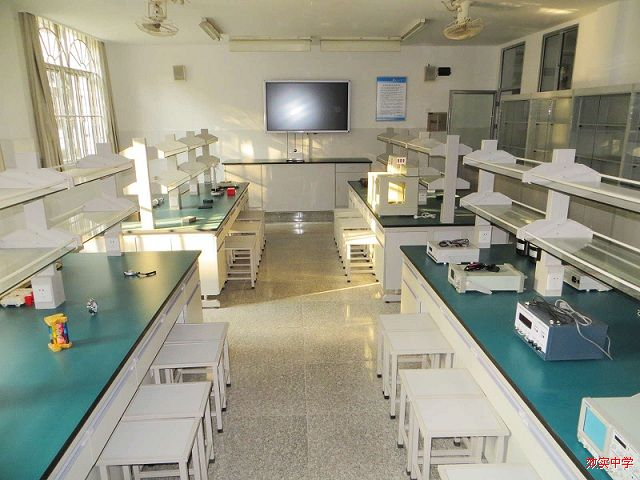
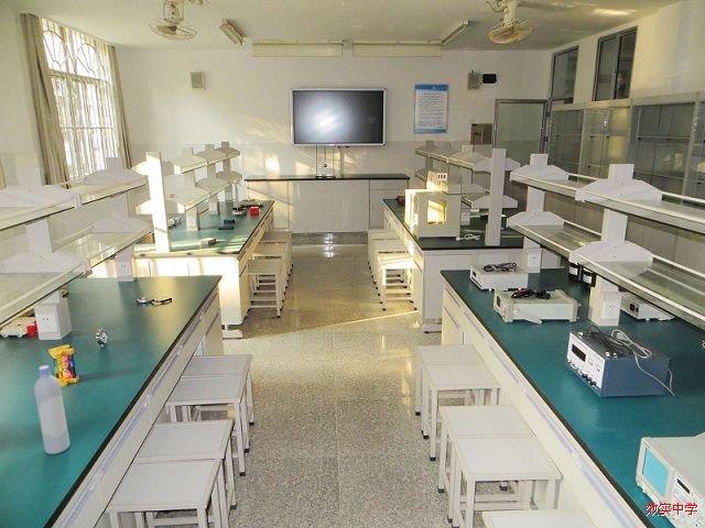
+ bottle [33,364,70,455]
